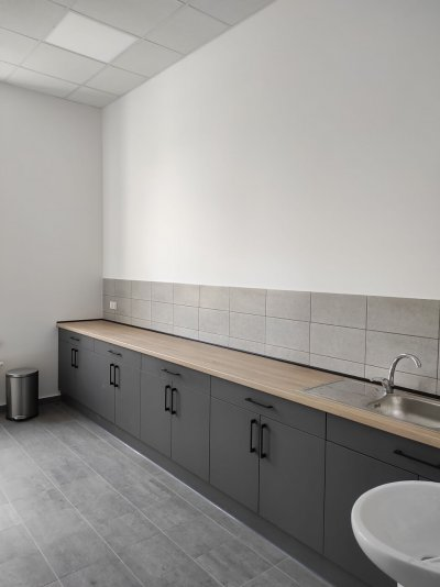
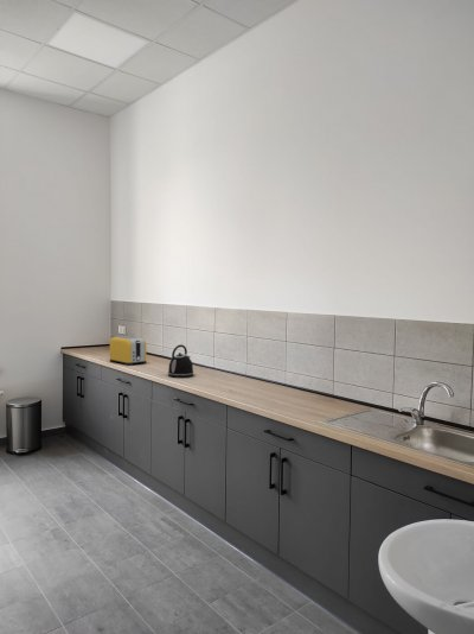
+ toaster [109,335,147,367]
+ kettle [167,343,194,379]
